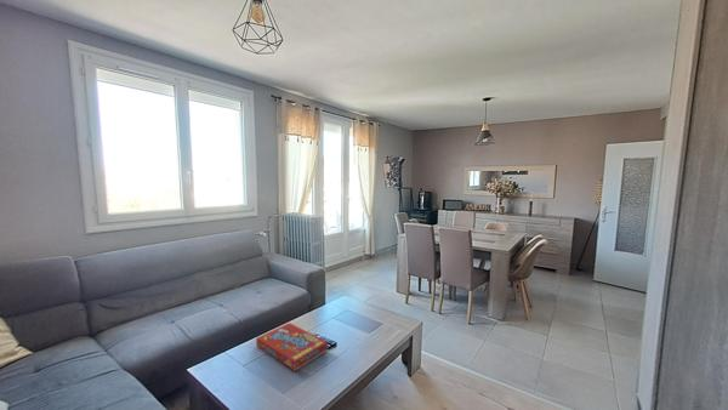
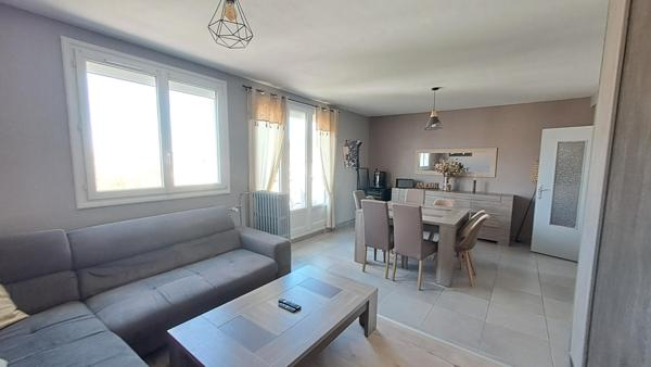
- snack box [255,321,329,372]
